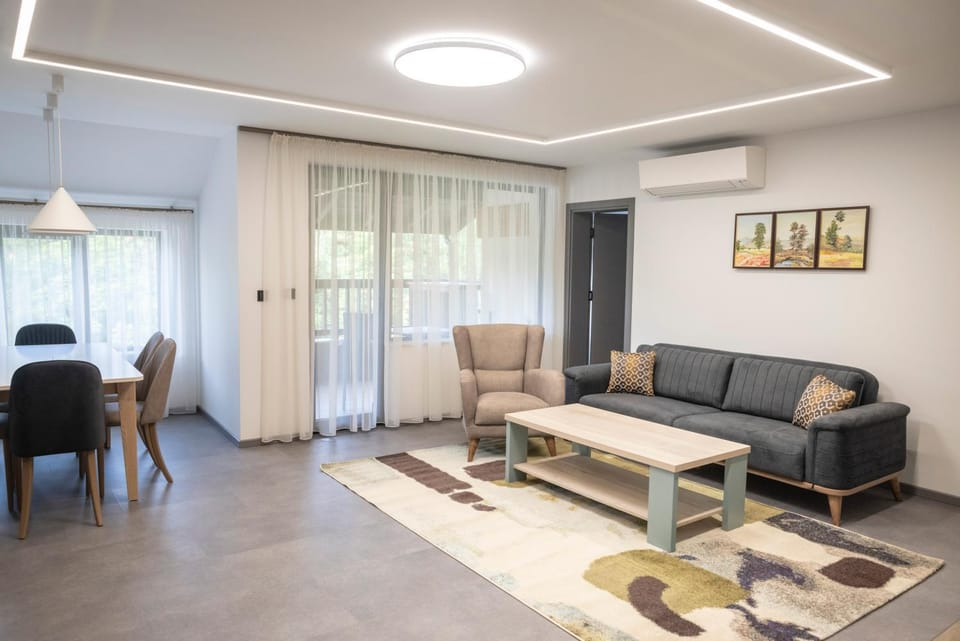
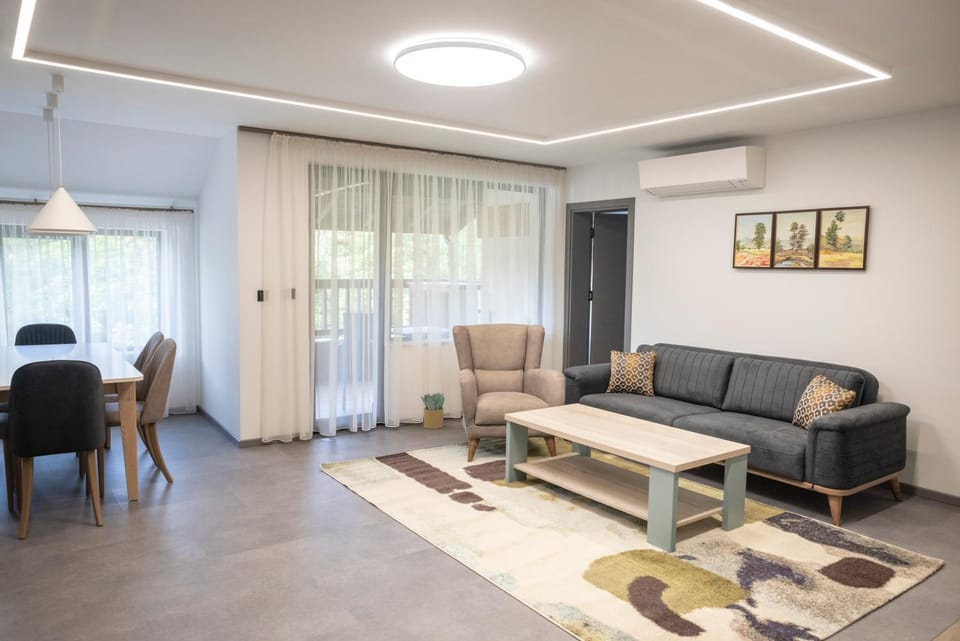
+ potted plant [420,392,446,430]
